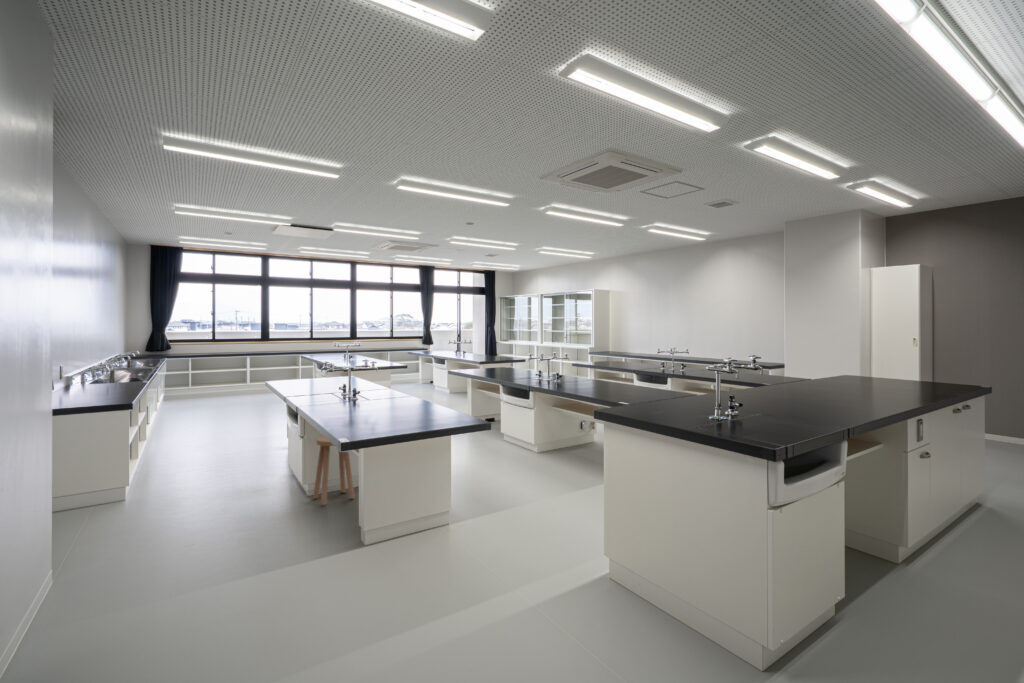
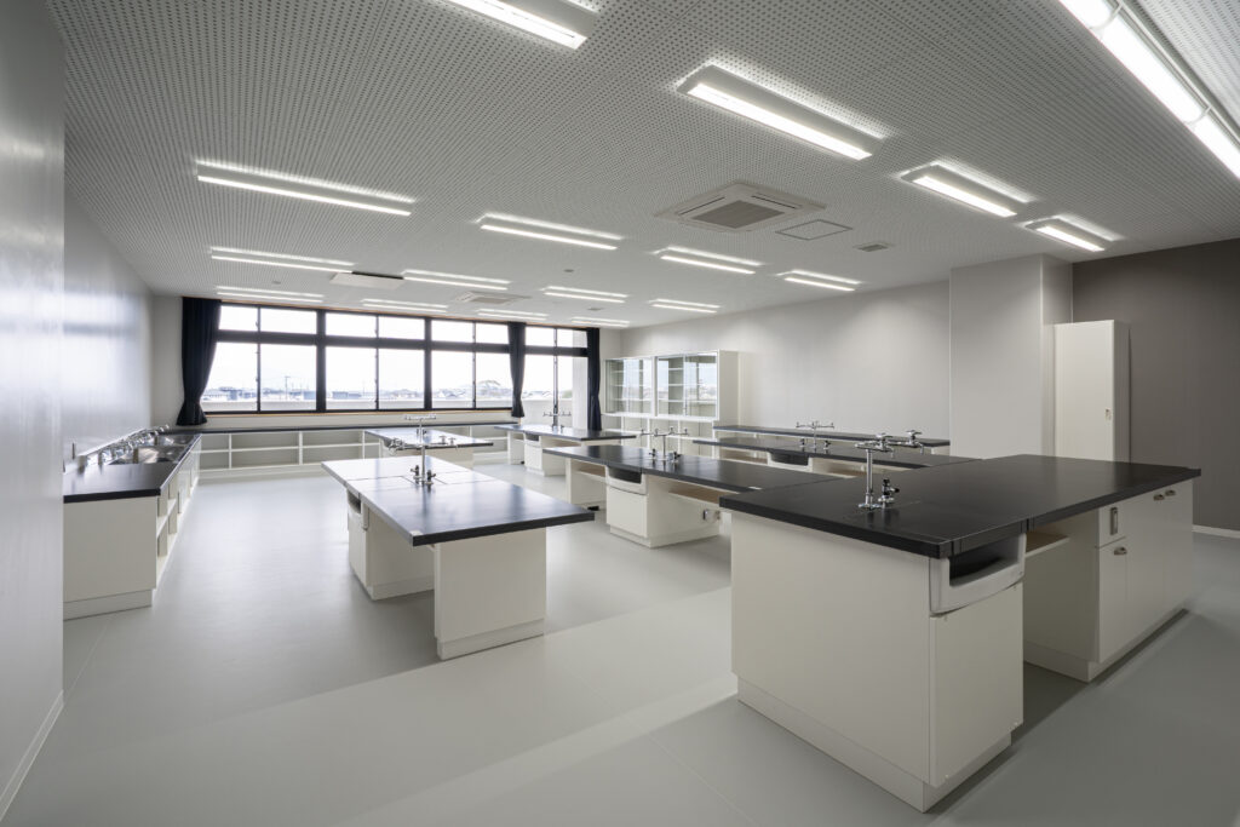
- stool [312,436,356,507]
